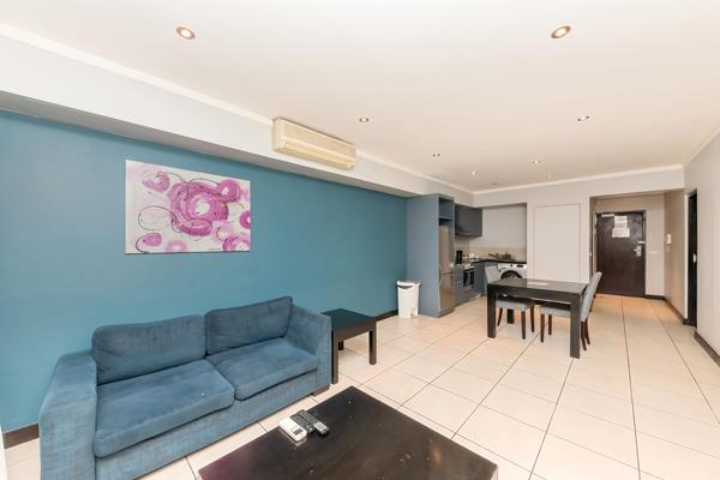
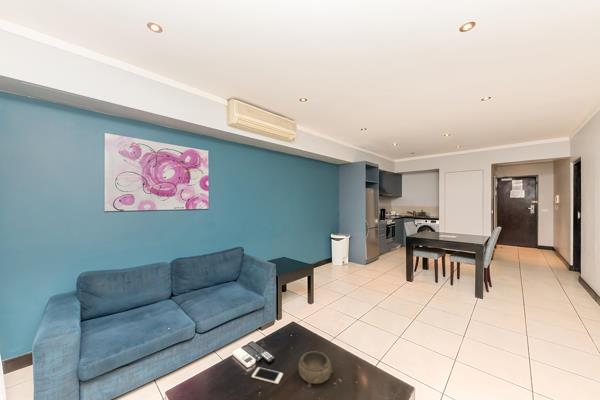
+ cell phone [251,366,284,385]
+ decorative bowl [297,350,334,389]
